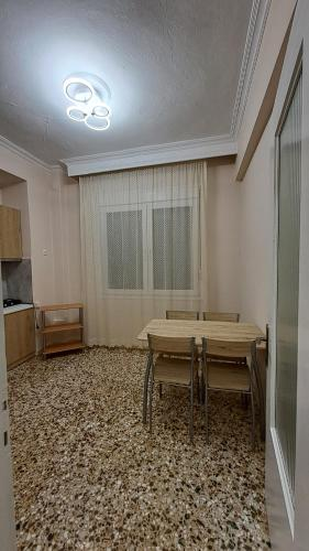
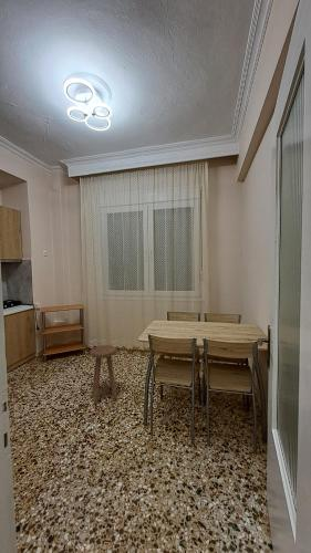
+ stool [90,344,118,405]
